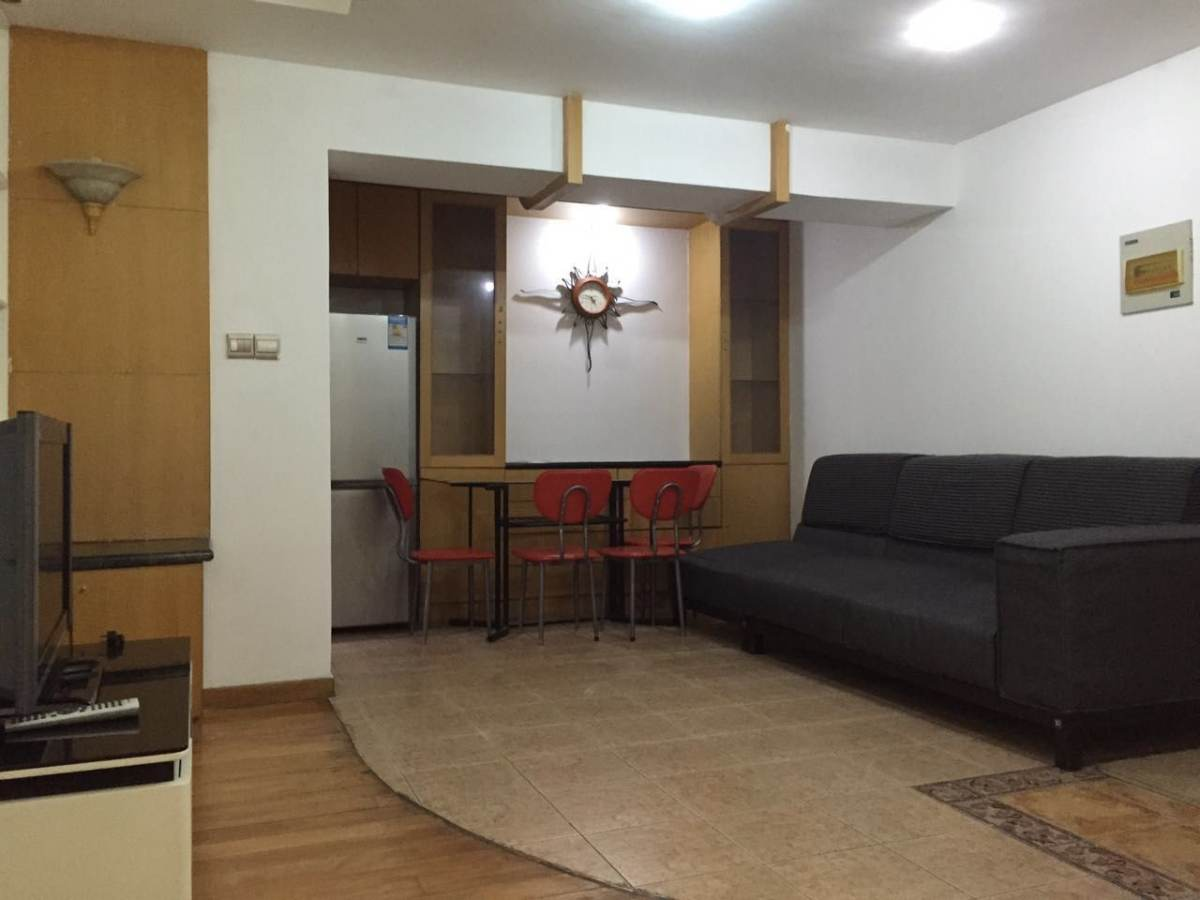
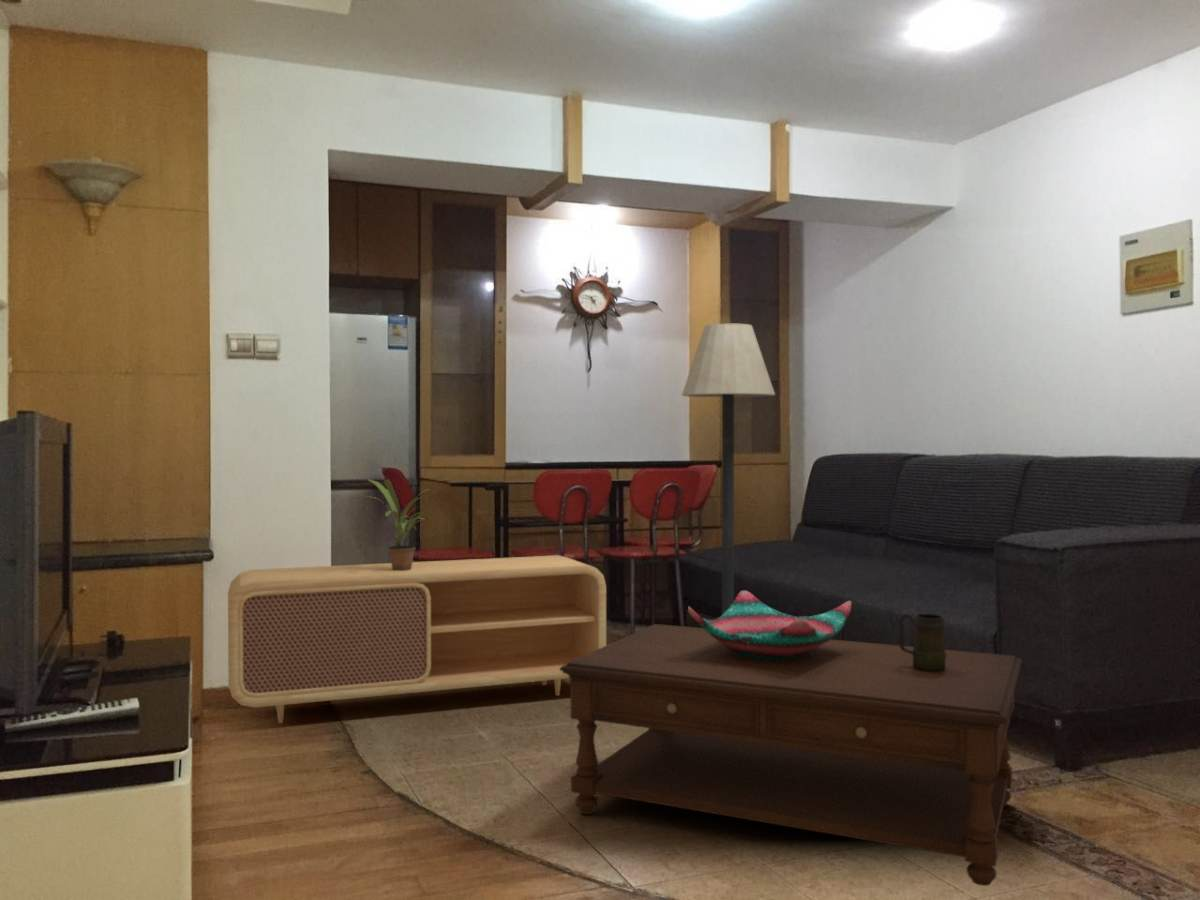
+ mug [898,611,946,672]
+ coffee table [560,623,1023,887]
+ floor lamp [681,323,776,616]
+ decorative bowl [687,589,852,661]
+ tv stand [227,554,607,724]
+ potted plant [366,478,435,571]
